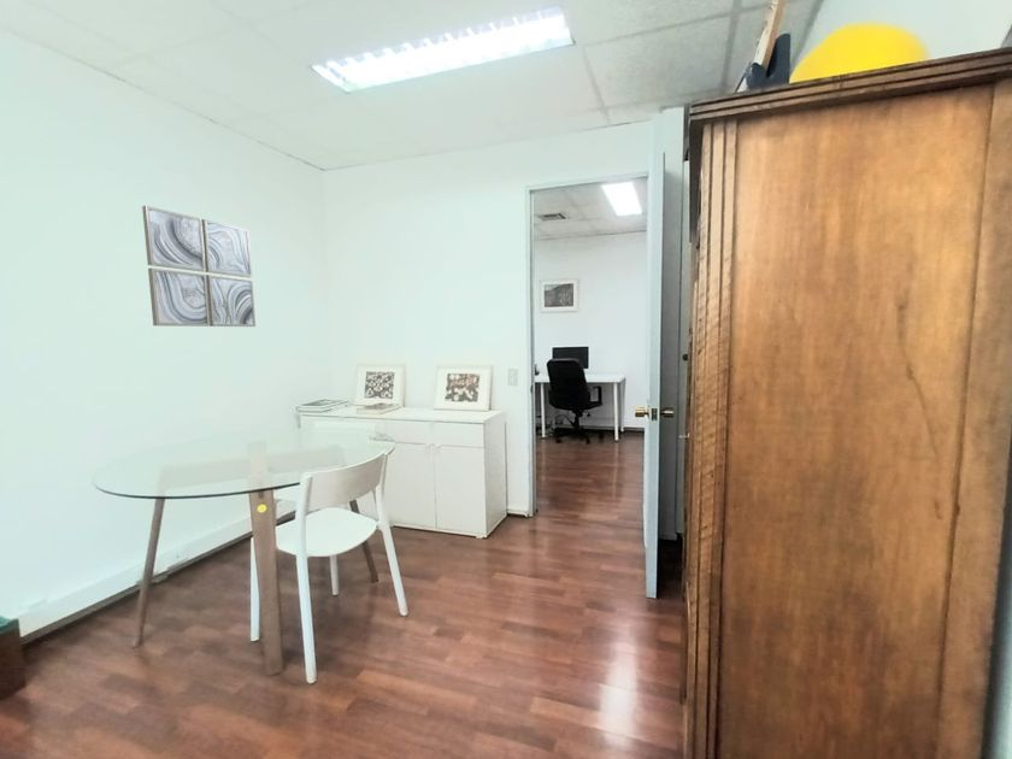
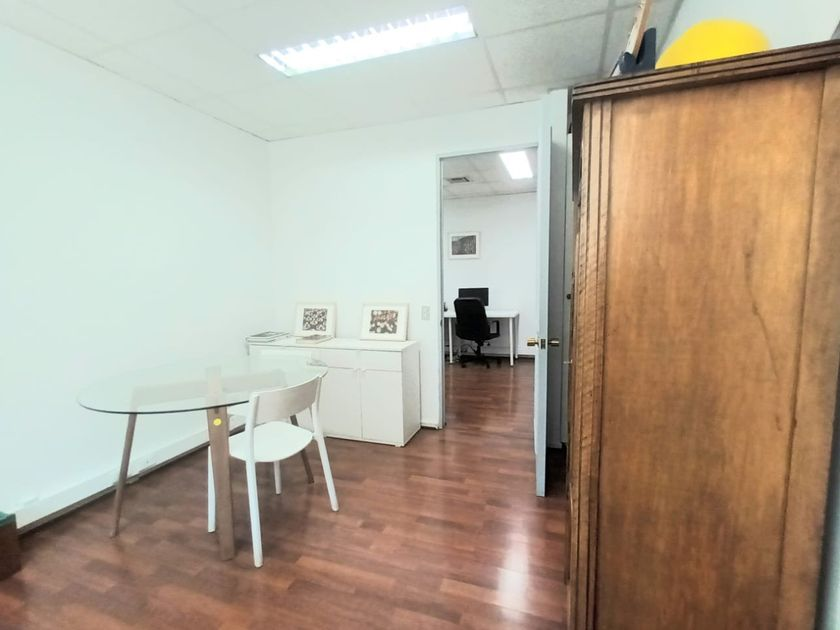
- wall art [141,205,257,328]
